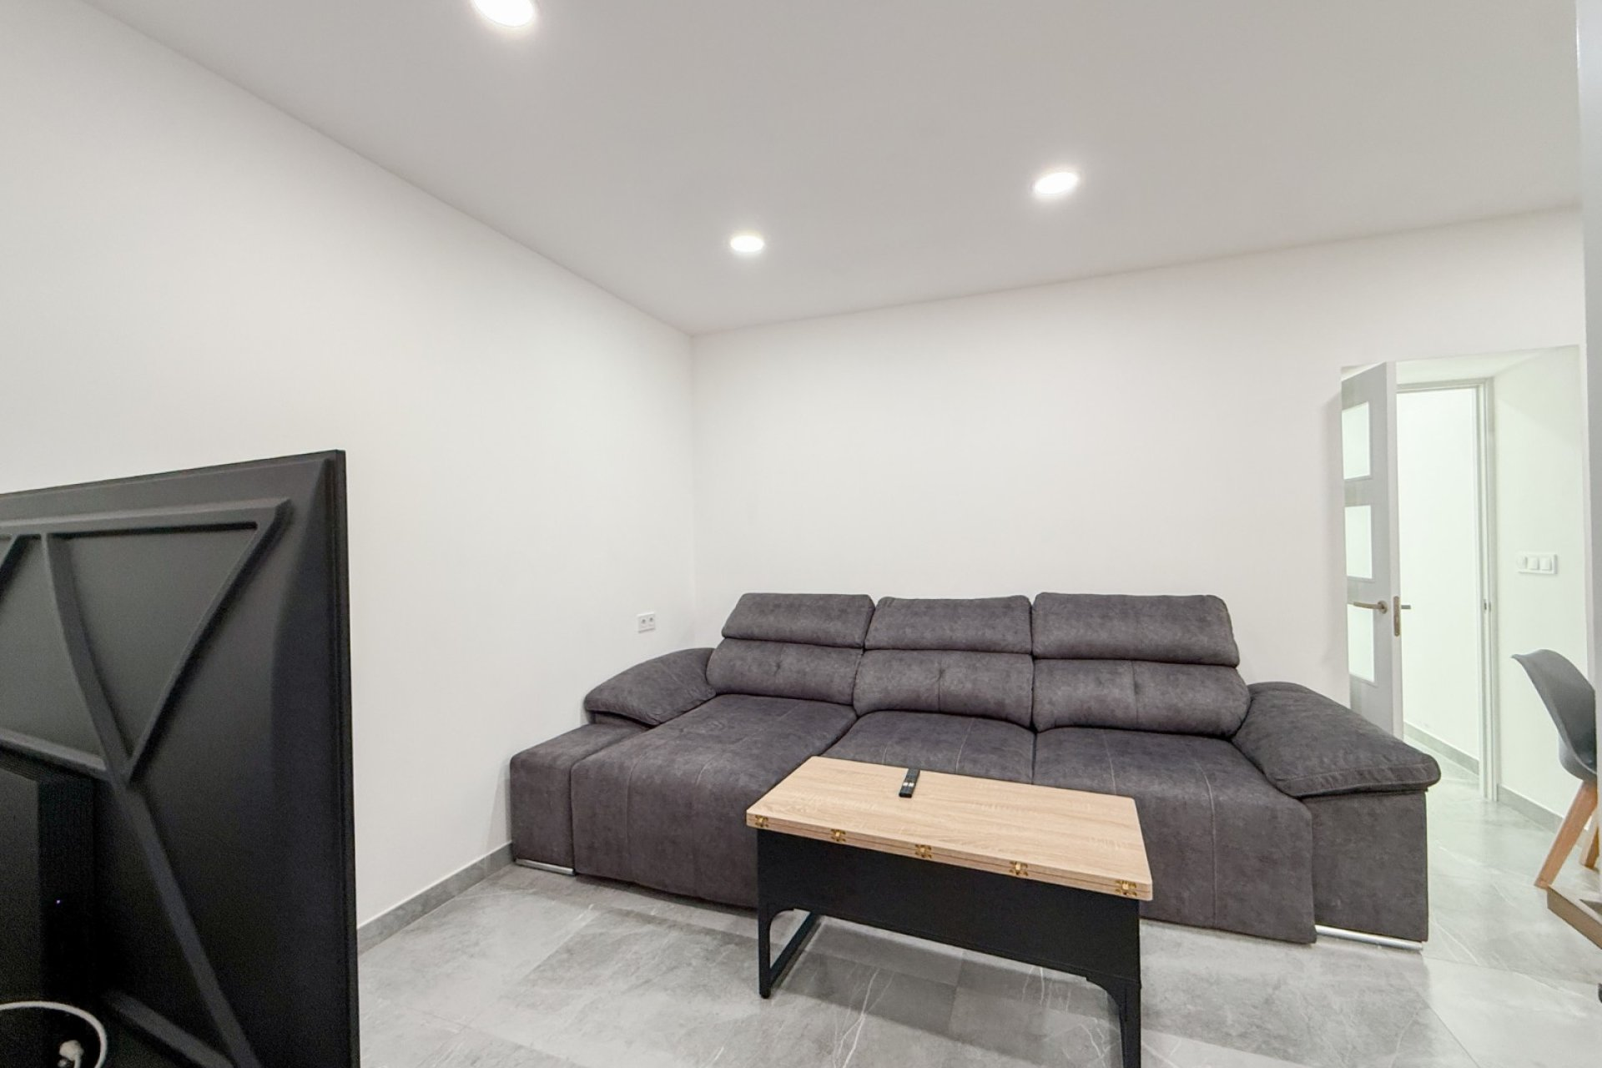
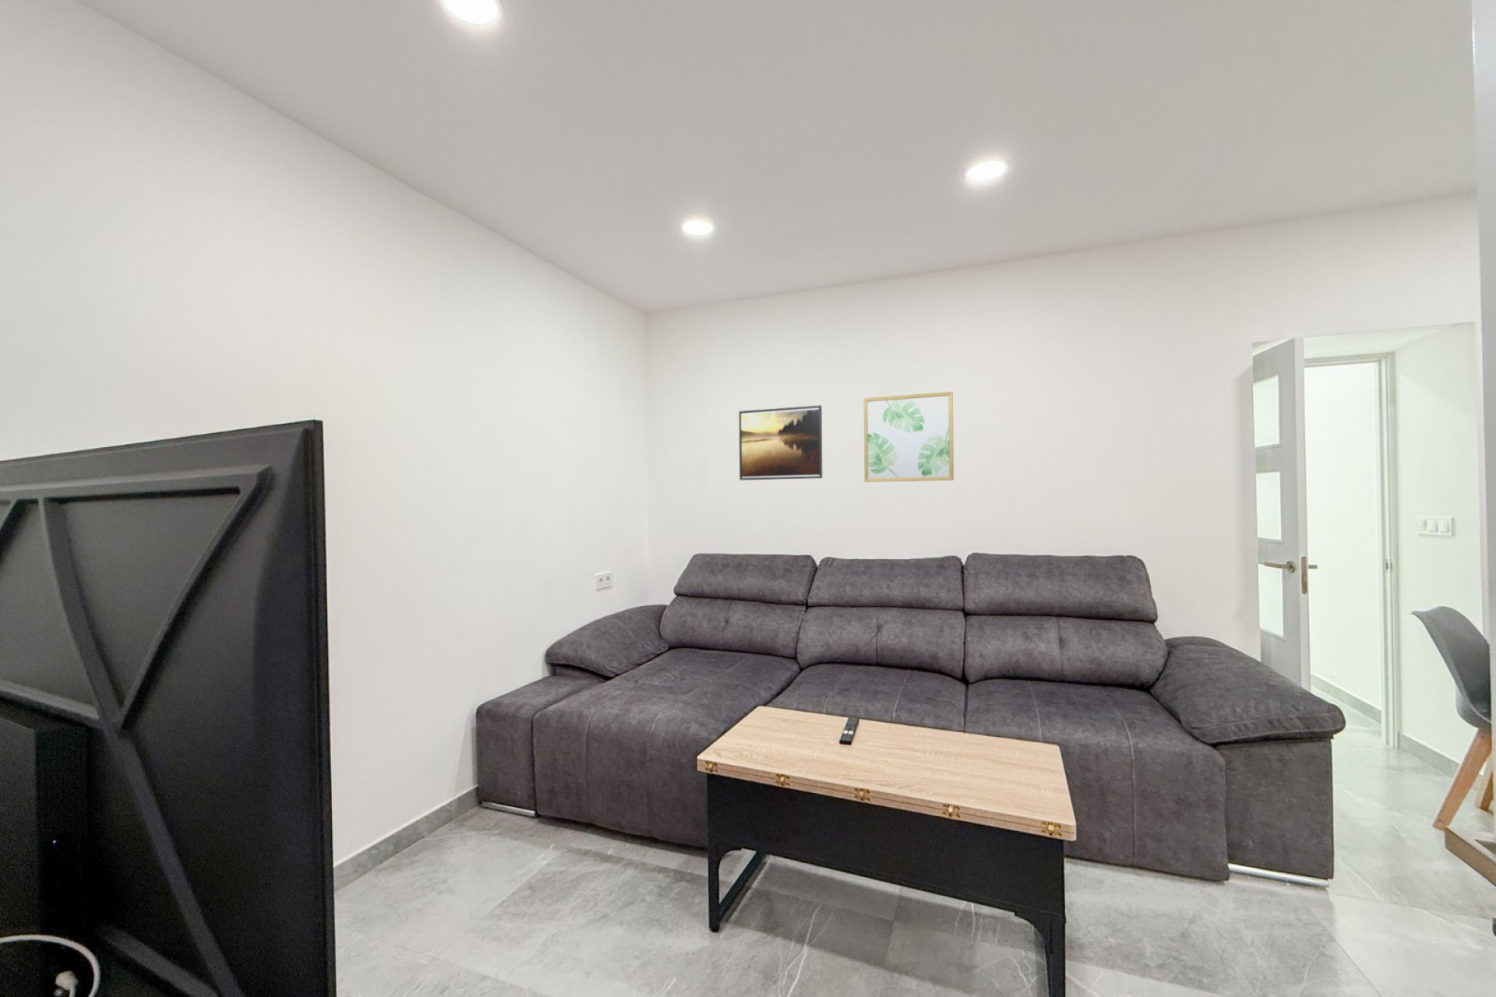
+ wall art [864,391,955,483]
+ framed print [739,404,823,481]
